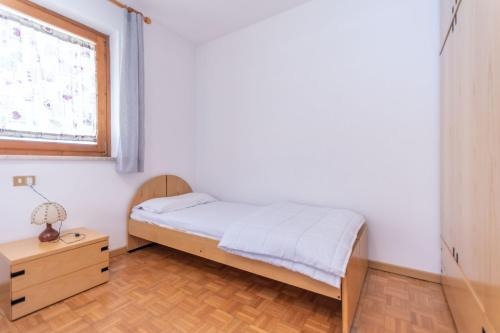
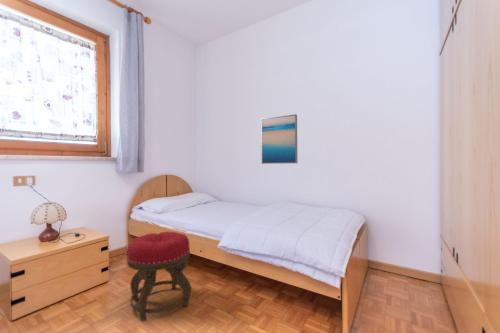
+ stool [126,231,192,322]
+ wall art [260,113,299,165]
